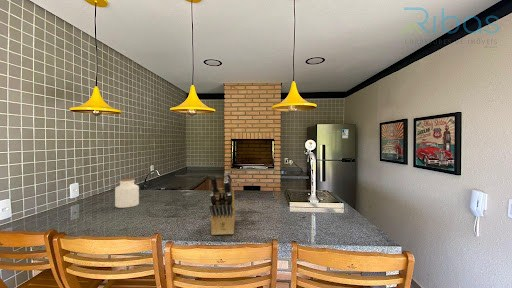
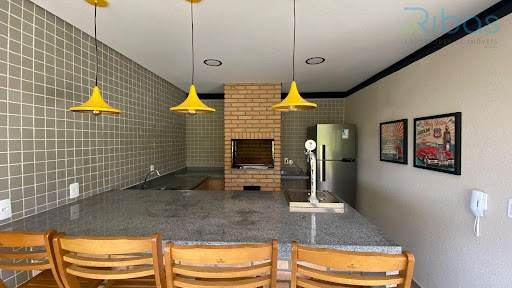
- knife block [208,171,236,236]
- jar [114,178,140,209]
